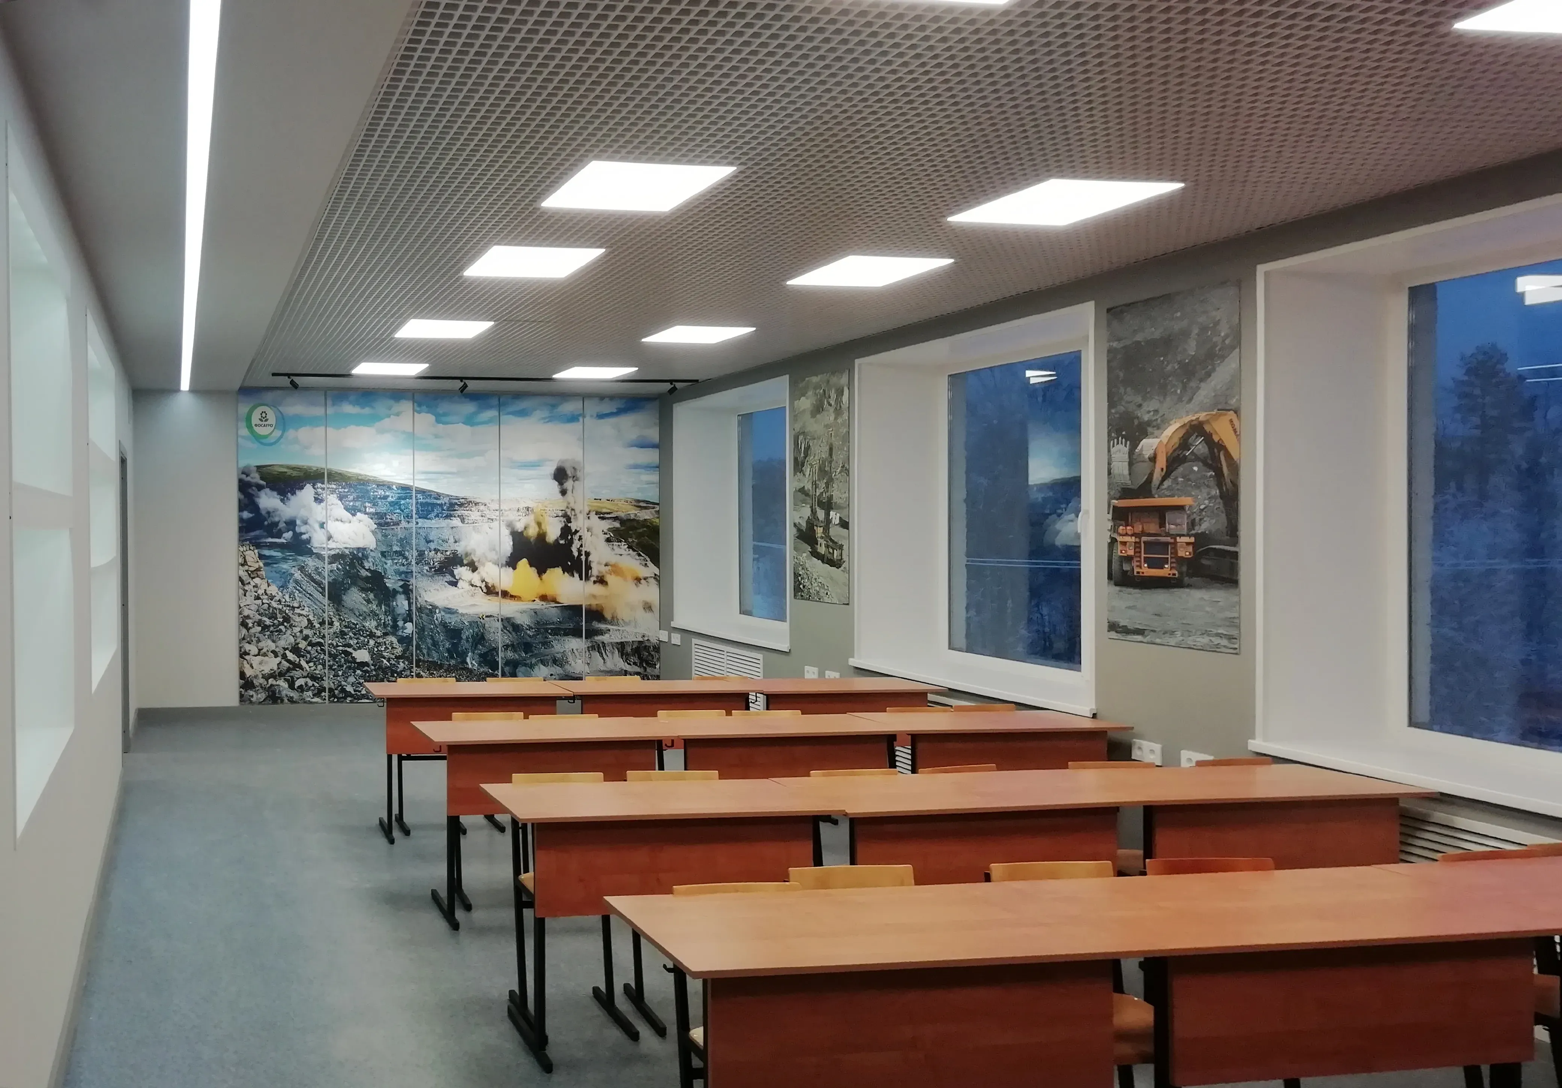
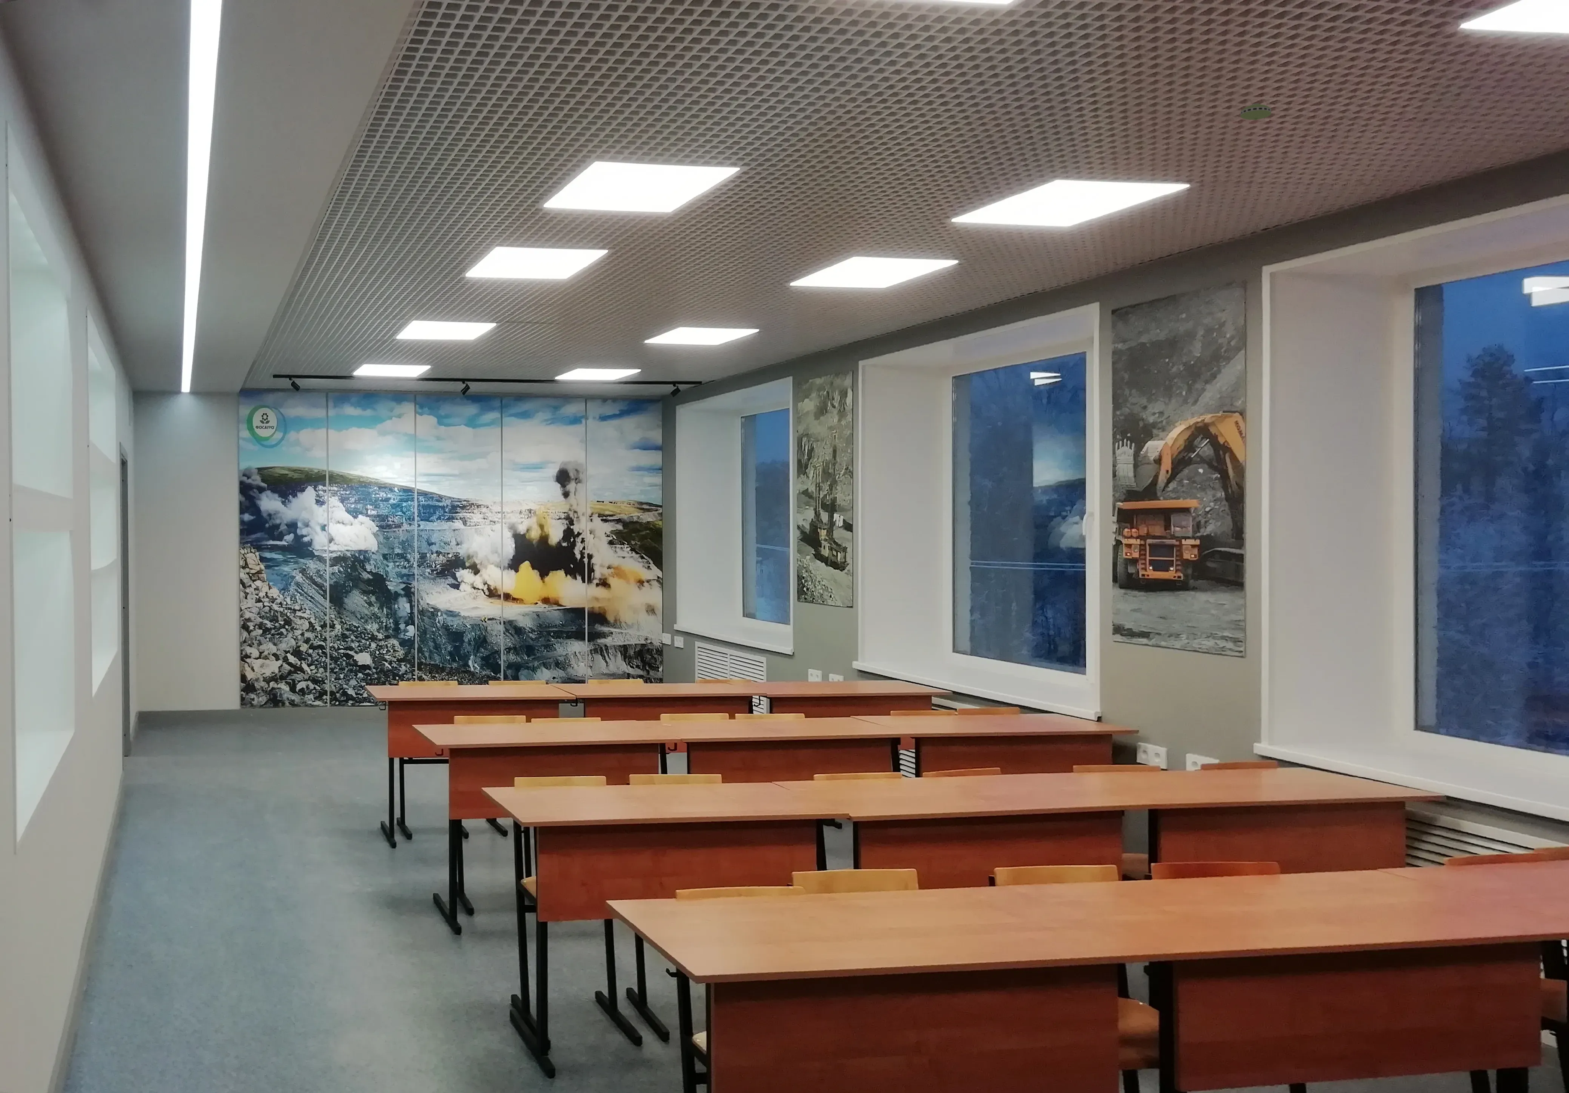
+ smoke detector [1240,103,1272,120]
